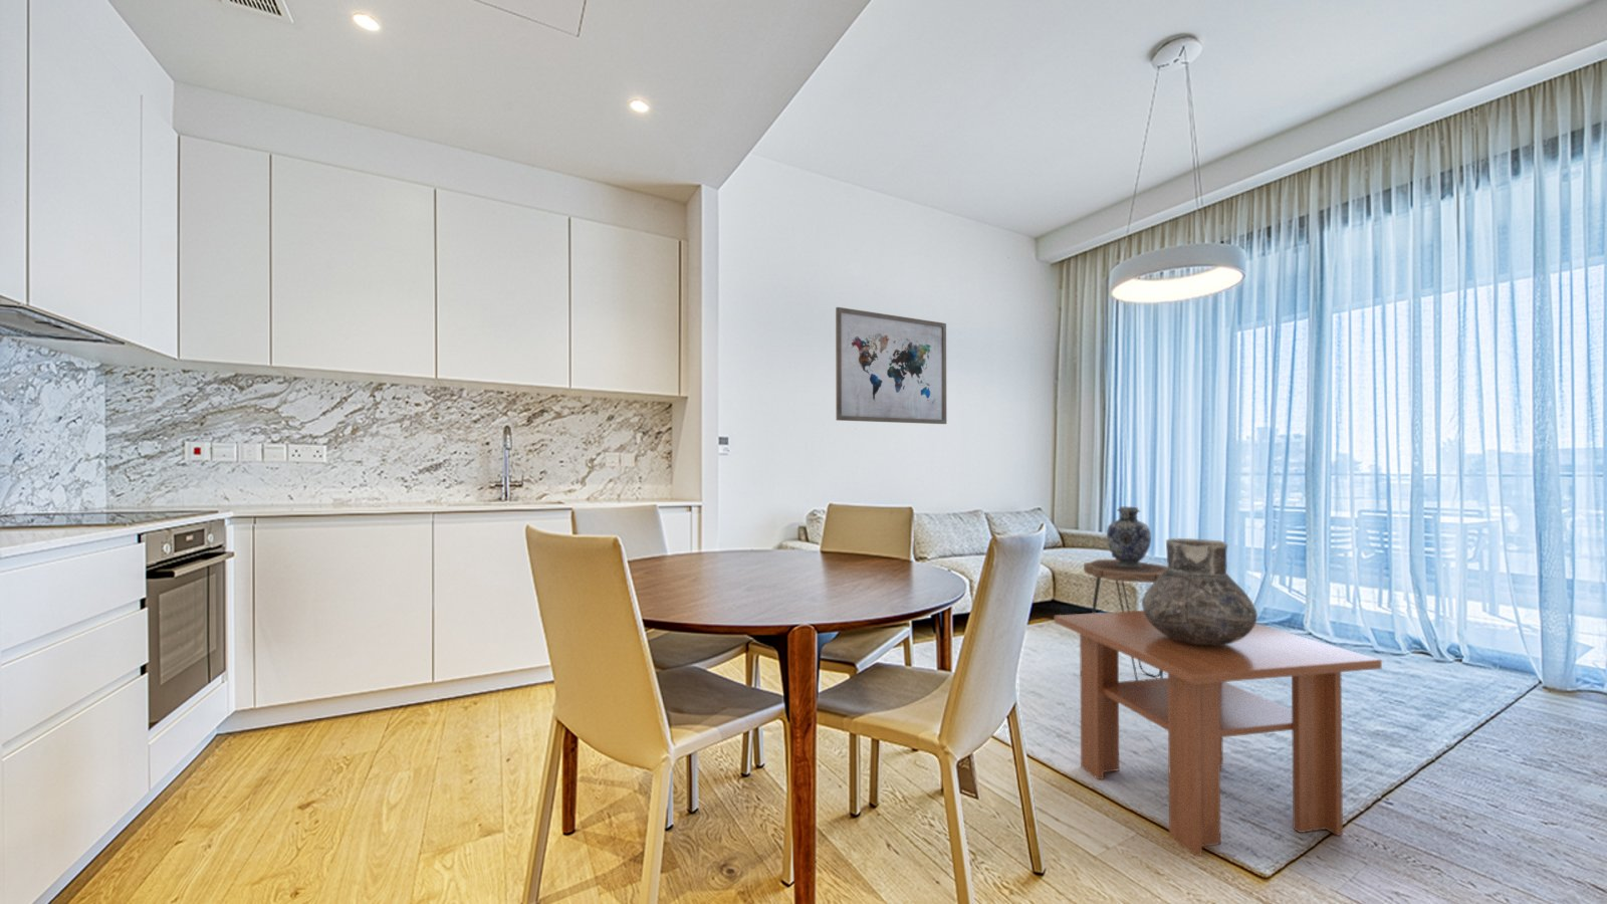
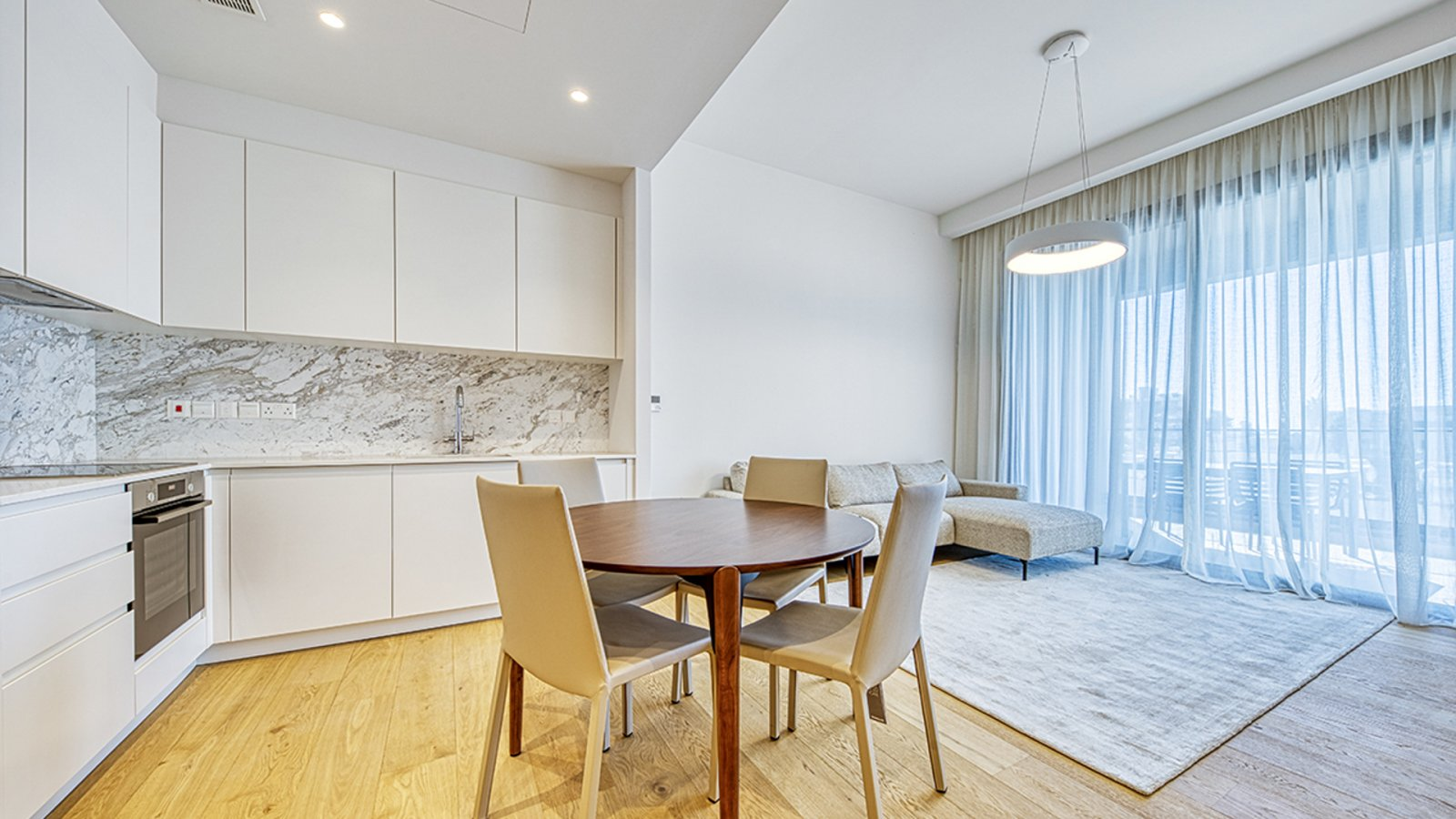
- decorative vase [1106,507,1152,567]
- side table [1083,559,1168,680]
- wall art [834,307,947,425]
- coffee table [1054,609,1383,857]
- vase [1141,538,1258,645]
